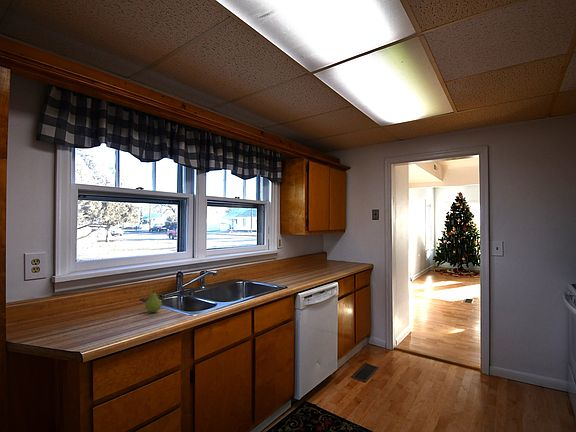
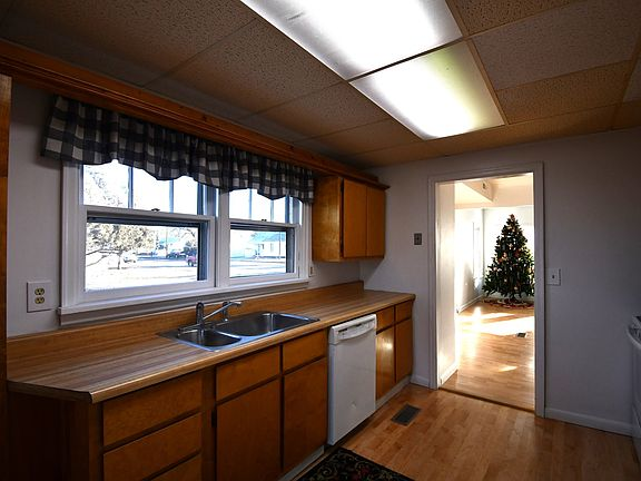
- fruit [144,288,163,313]
